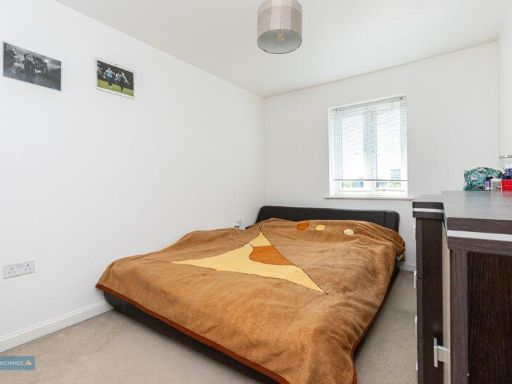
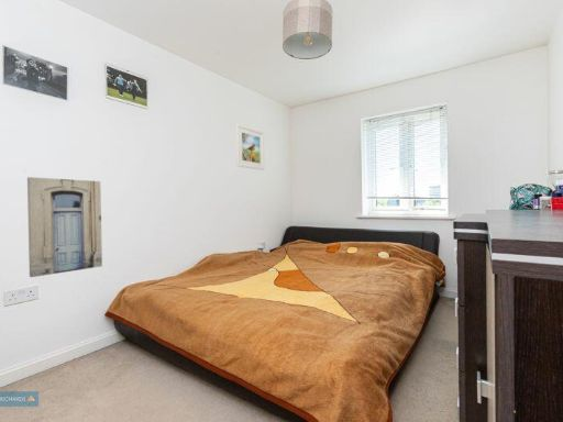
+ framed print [235,123,265,171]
+ wall art [26,176,103,278]
